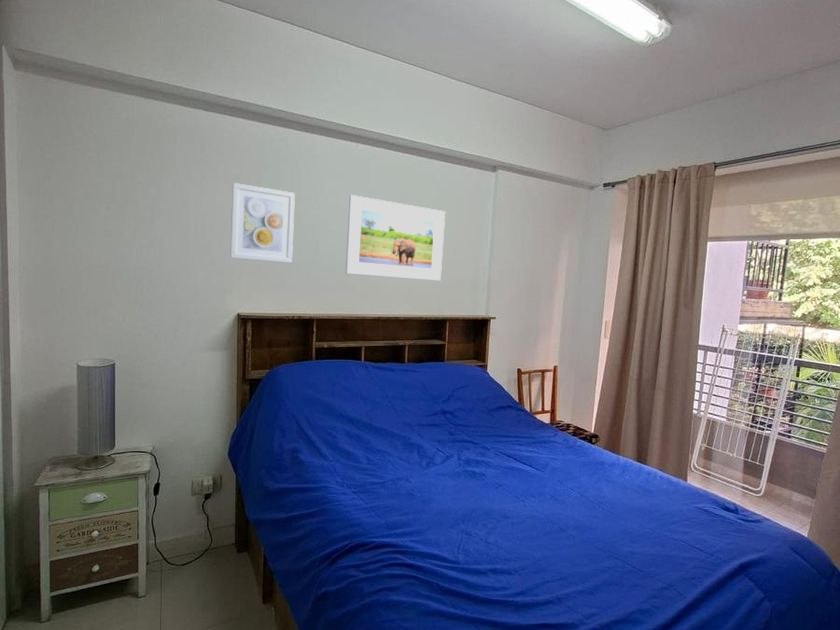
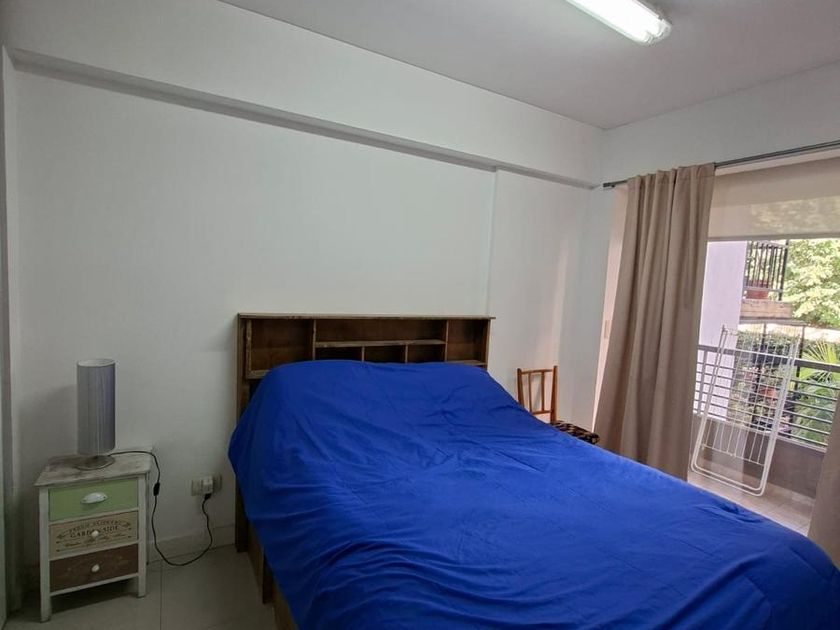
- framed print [345,194,446,282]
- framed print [229,182,296,264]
